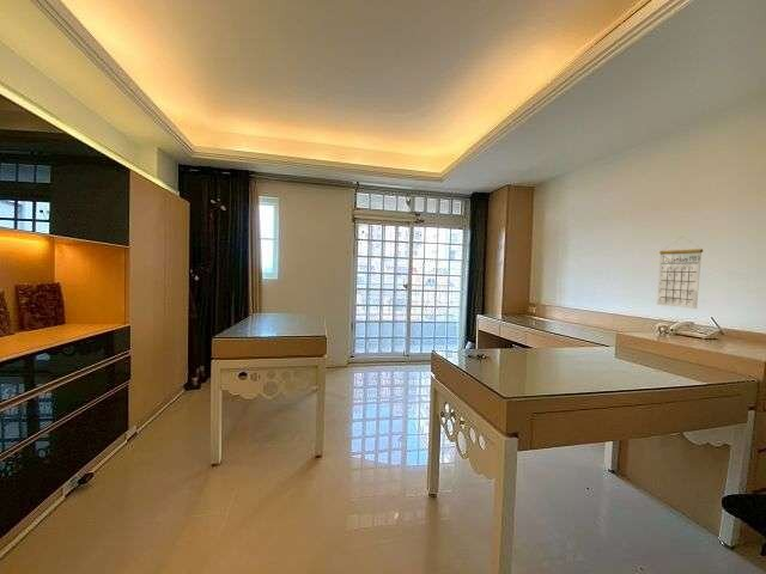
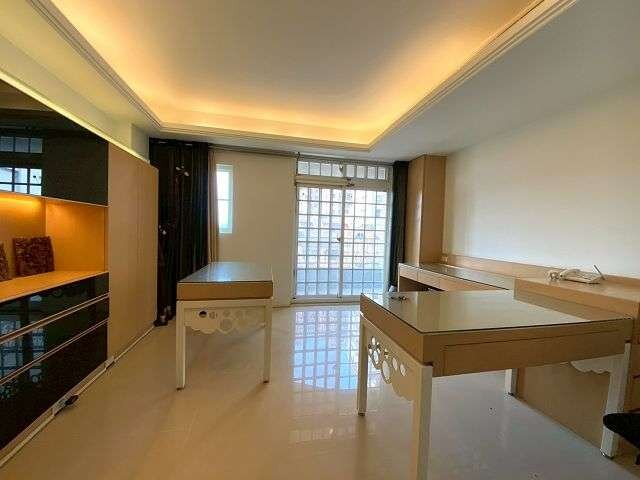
- calendar [656,236,704,310]
